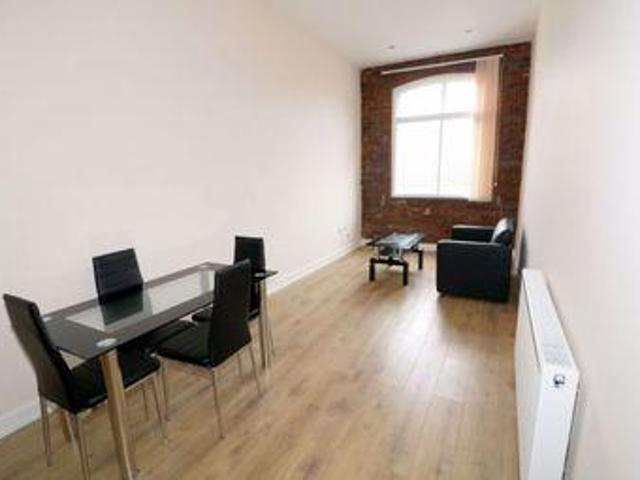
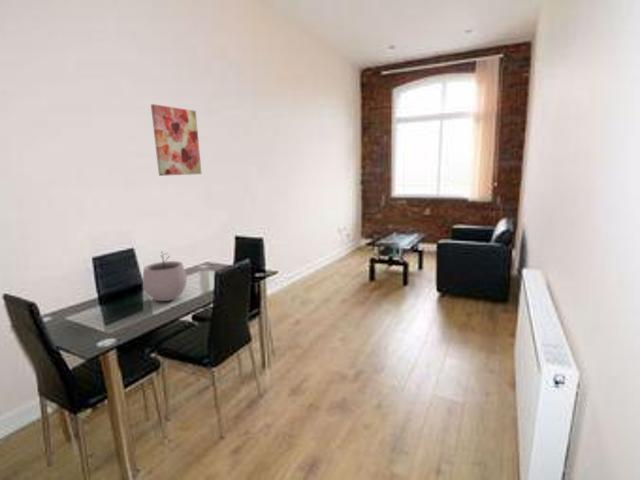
+ wall art [150,103,202,177]
+ plant pot [142,250,188,302]
